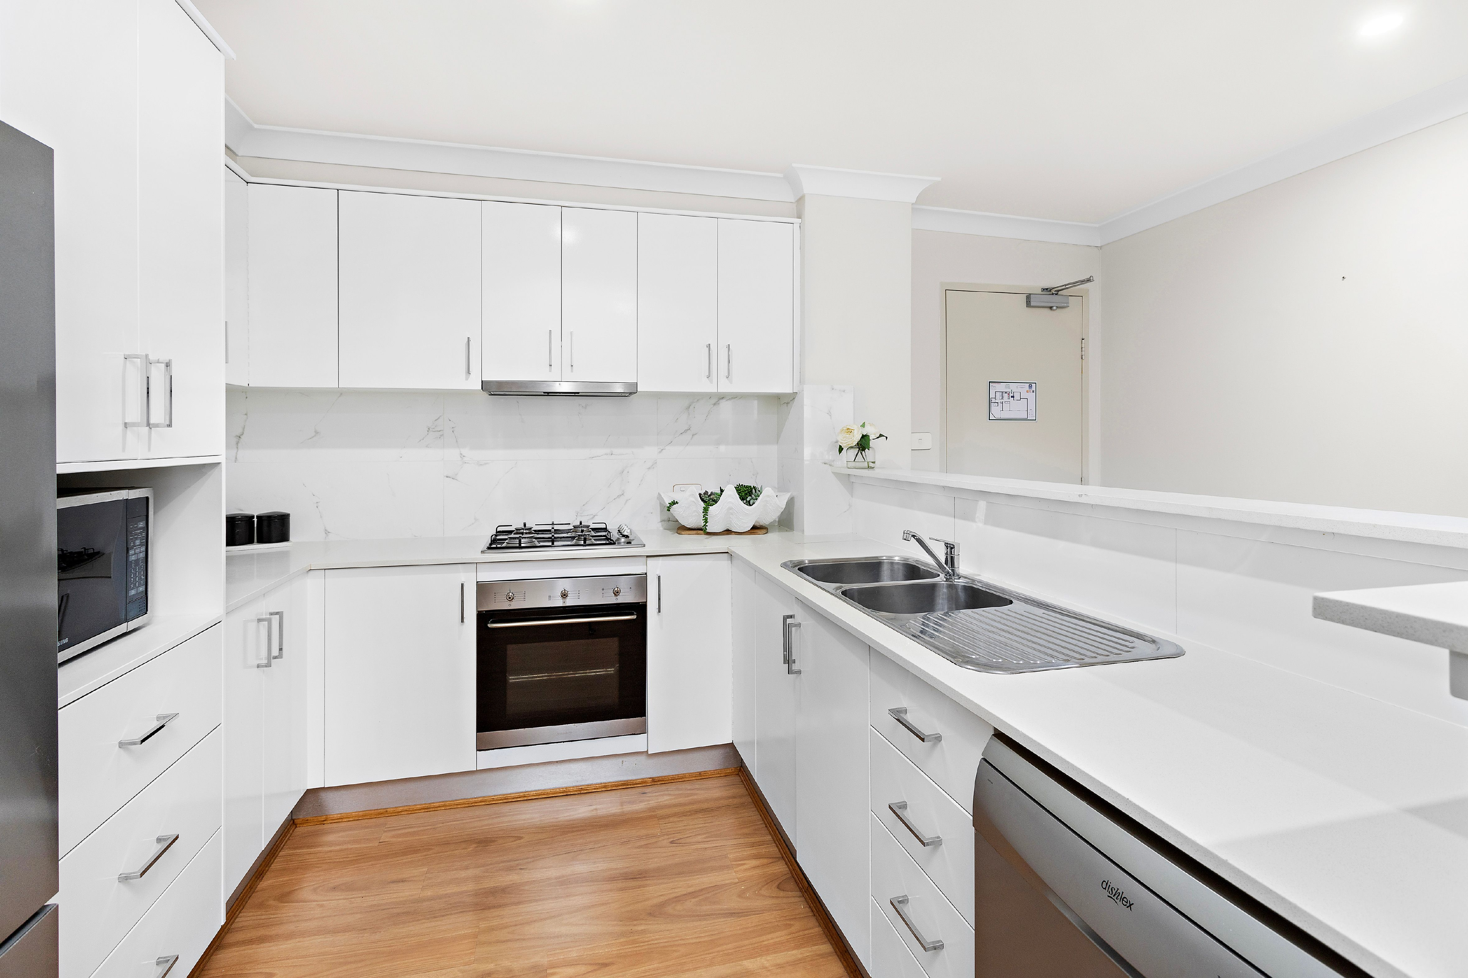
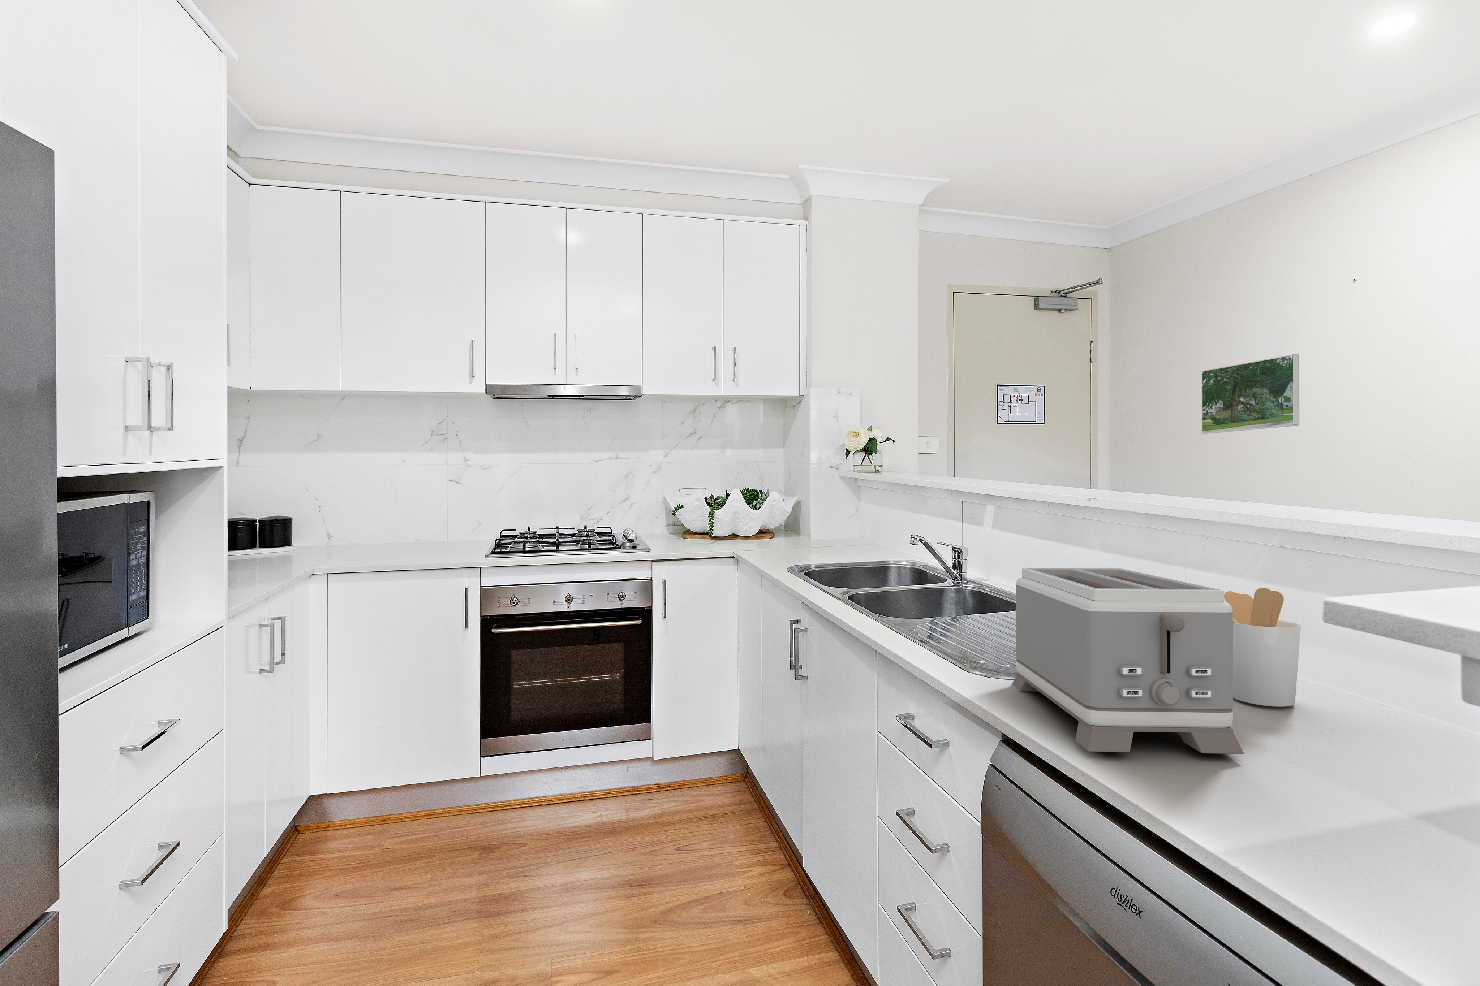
+ utensil holder [1225,588,1301,708]
+ toaster [1012,568,1245,755]
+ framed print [1202,354,1300,435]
